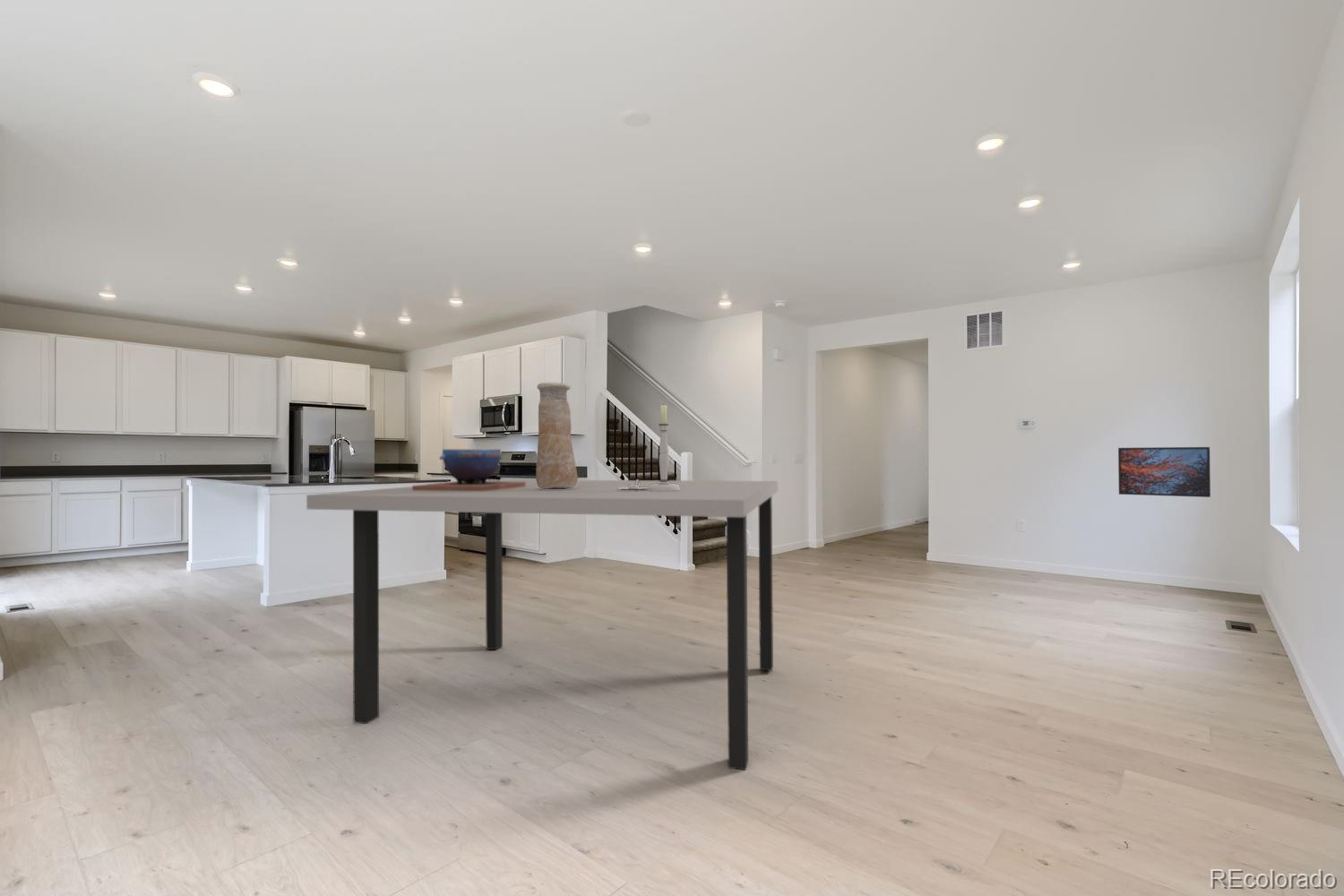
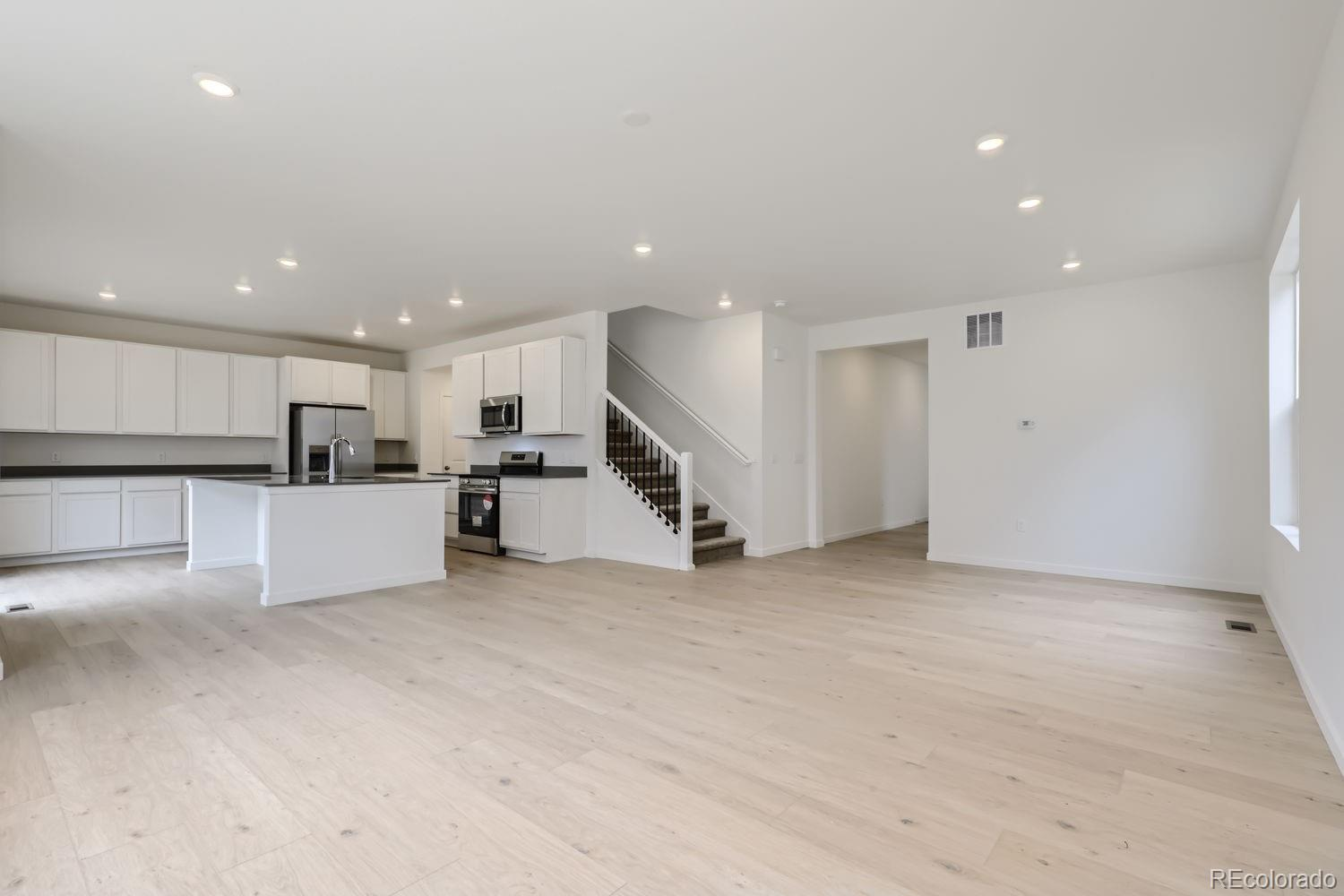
- candlestick [619,403,680,491]
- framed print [1117,446,1211,498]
- vase [535,382,579,489]
- dining table [306,479,779,771]
- decorative bowl [411,448,525,491]
